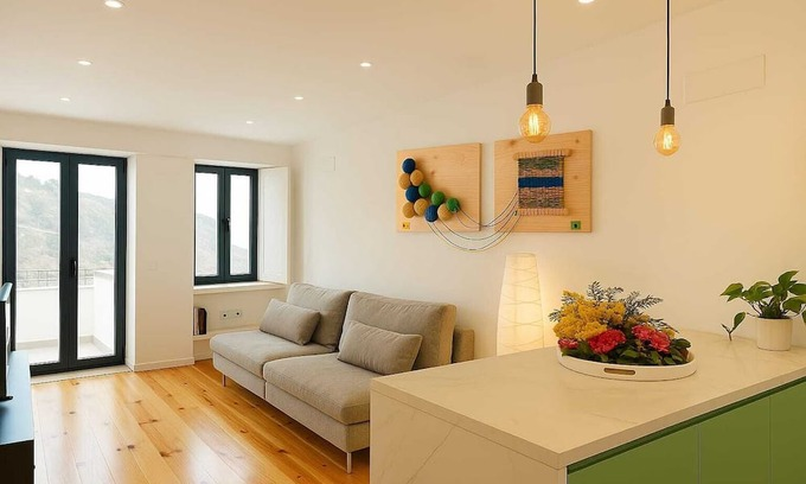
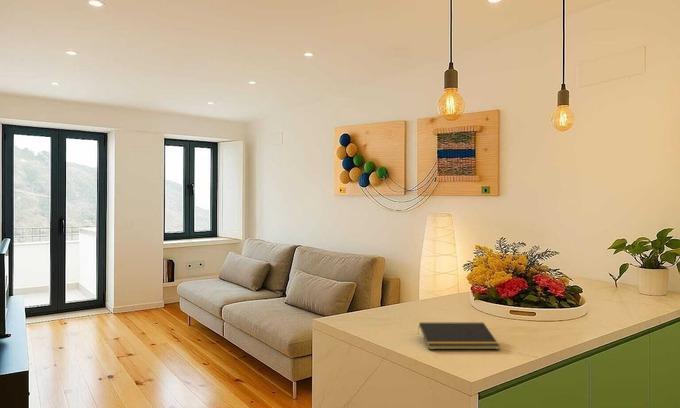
+ notepad [417,322,501,350]
